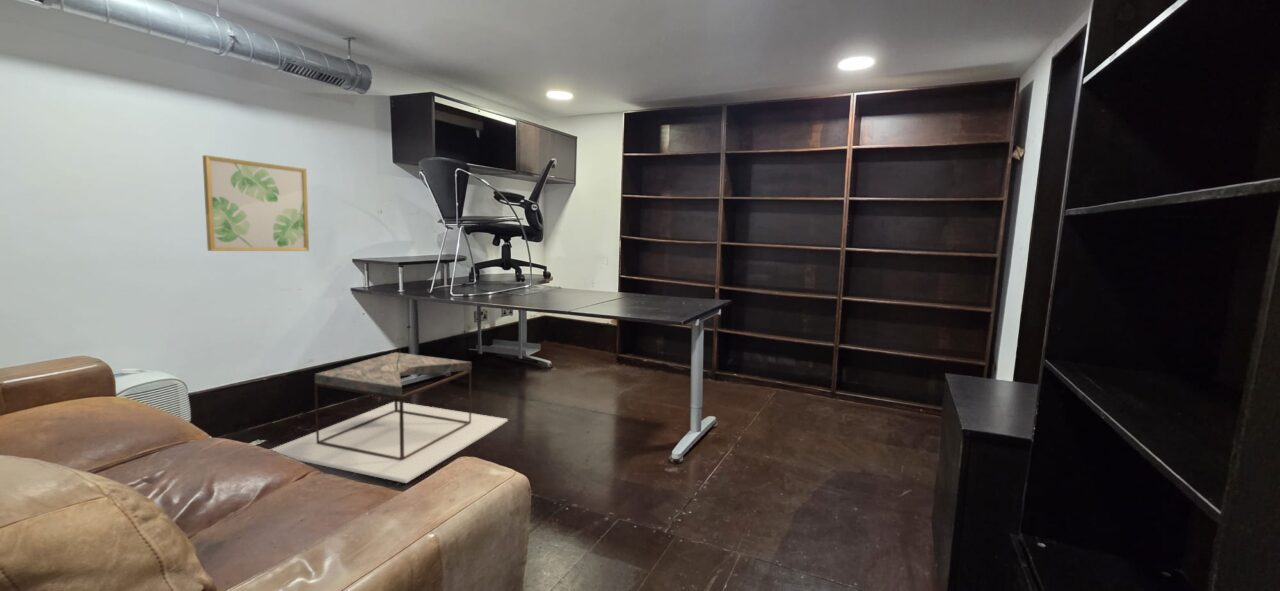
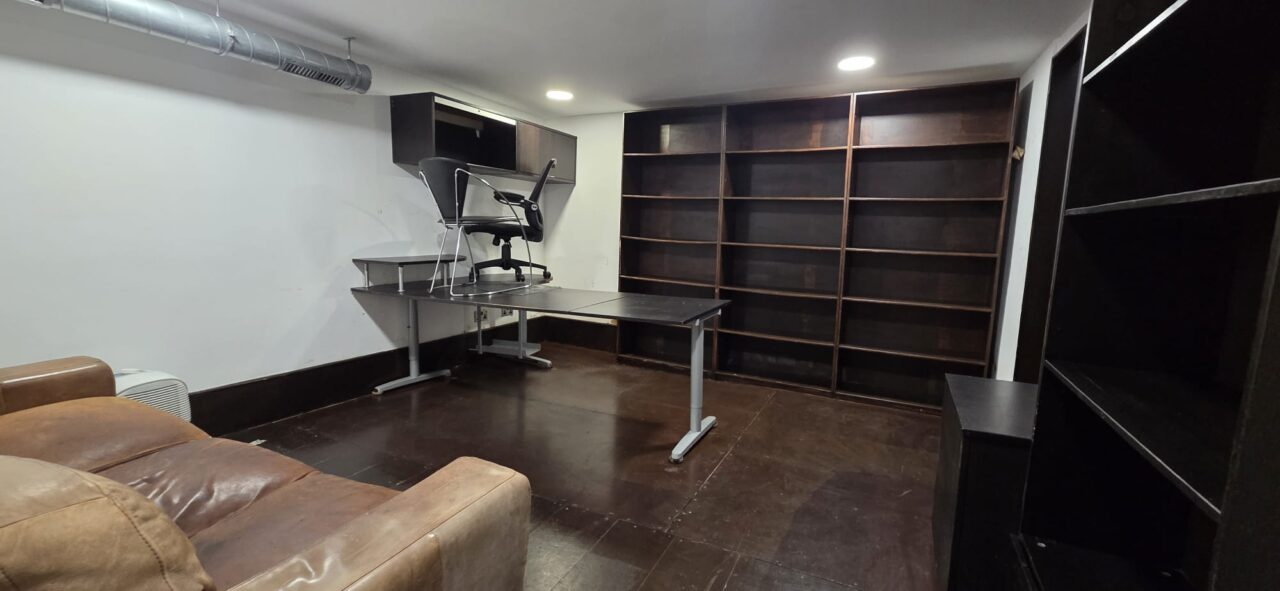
- coffee table [269,348,509,484]
- wall art [202,154,310,252]
